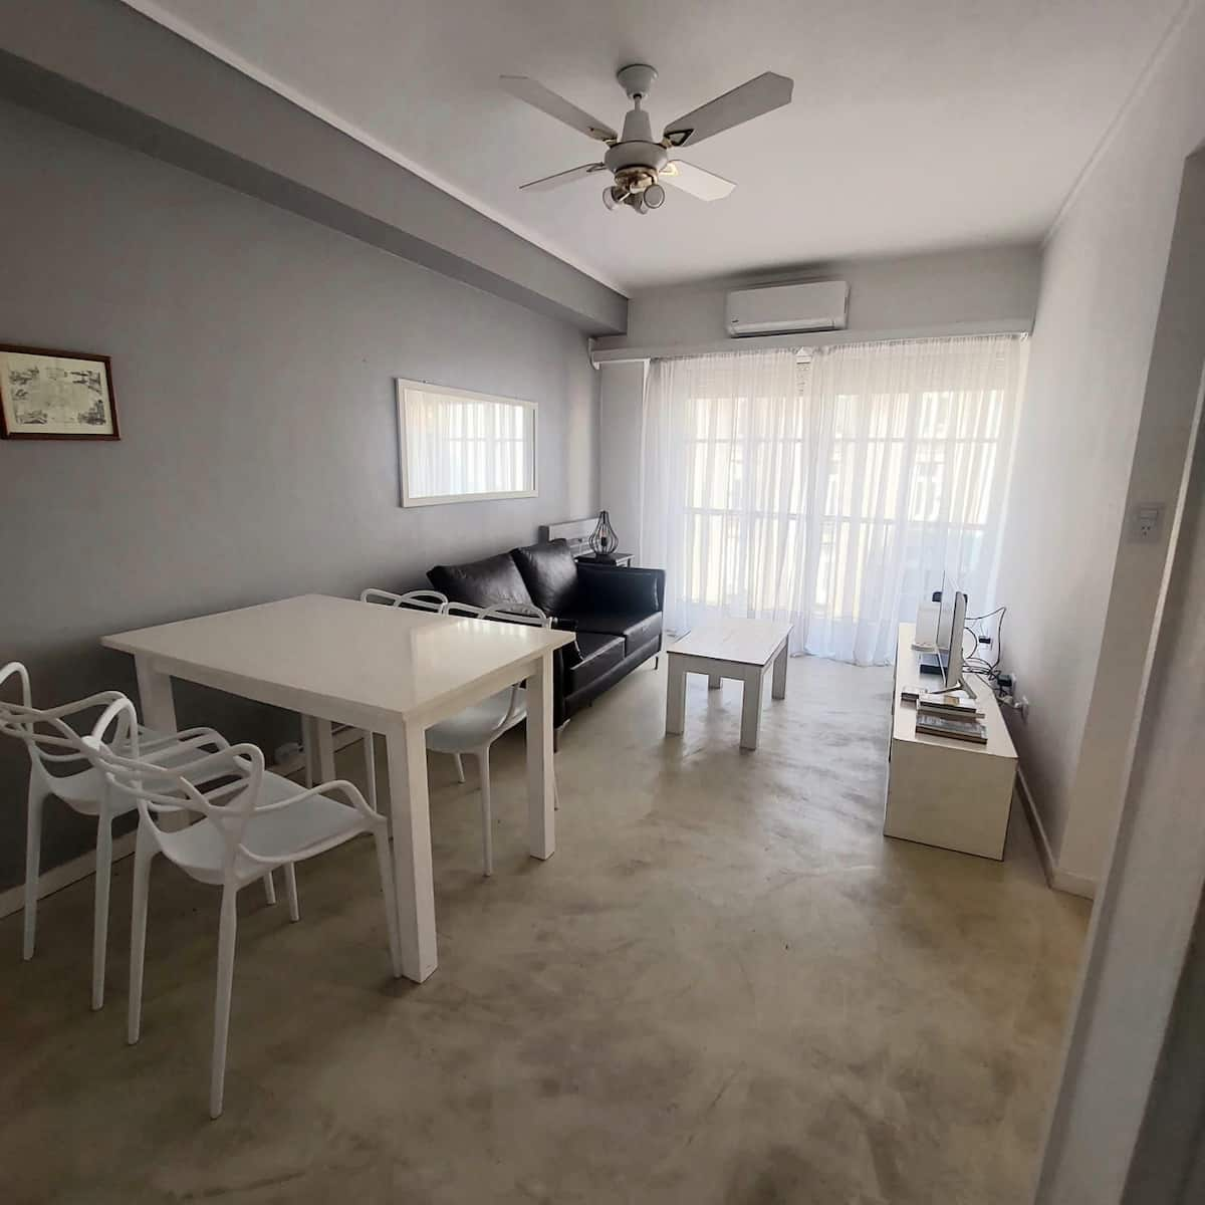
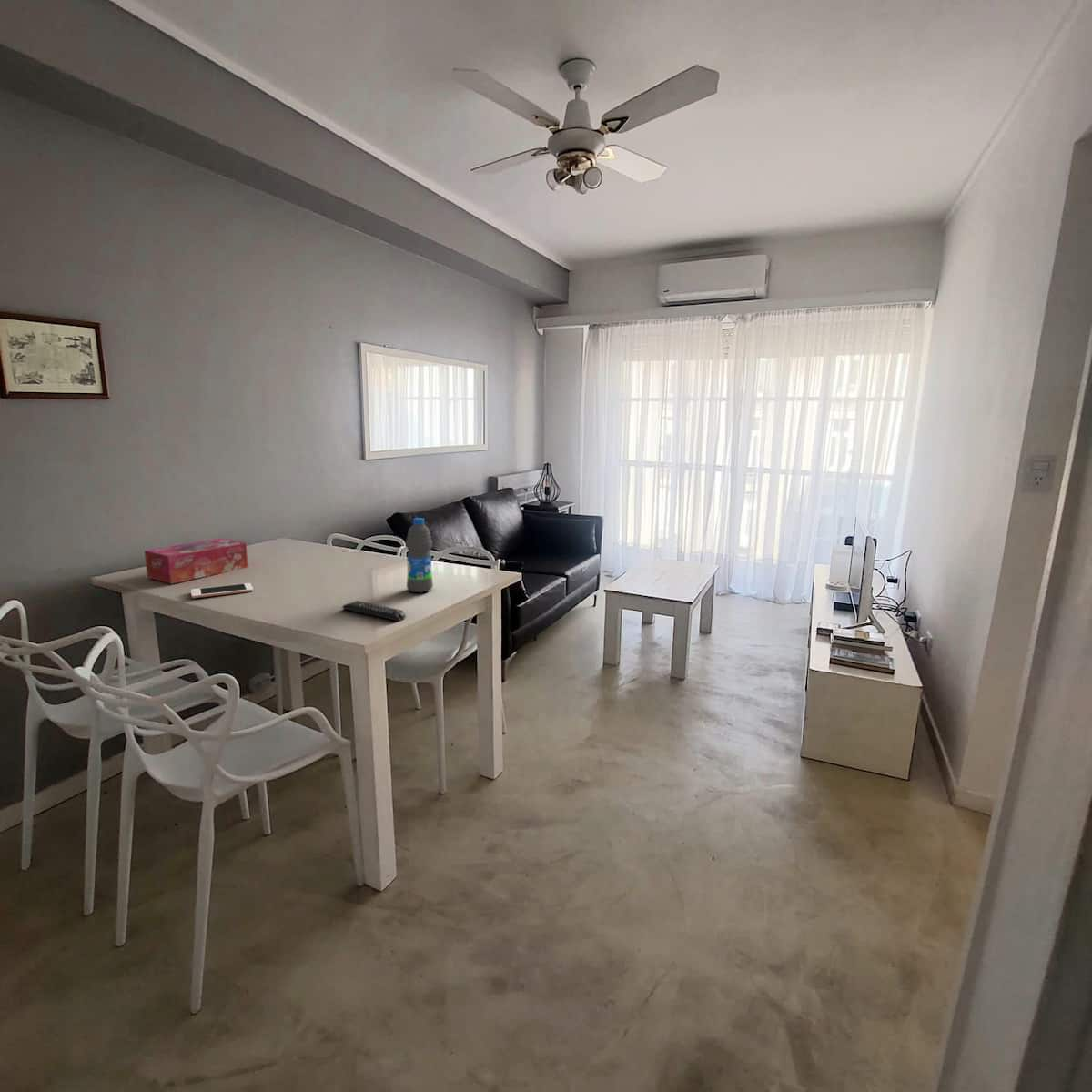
+ cell phone [190,582,254,599]
+ water bottle [405,517,434,593]
+ remote control [341,600,407,622]
+ tissue box [144,537,248,584]
